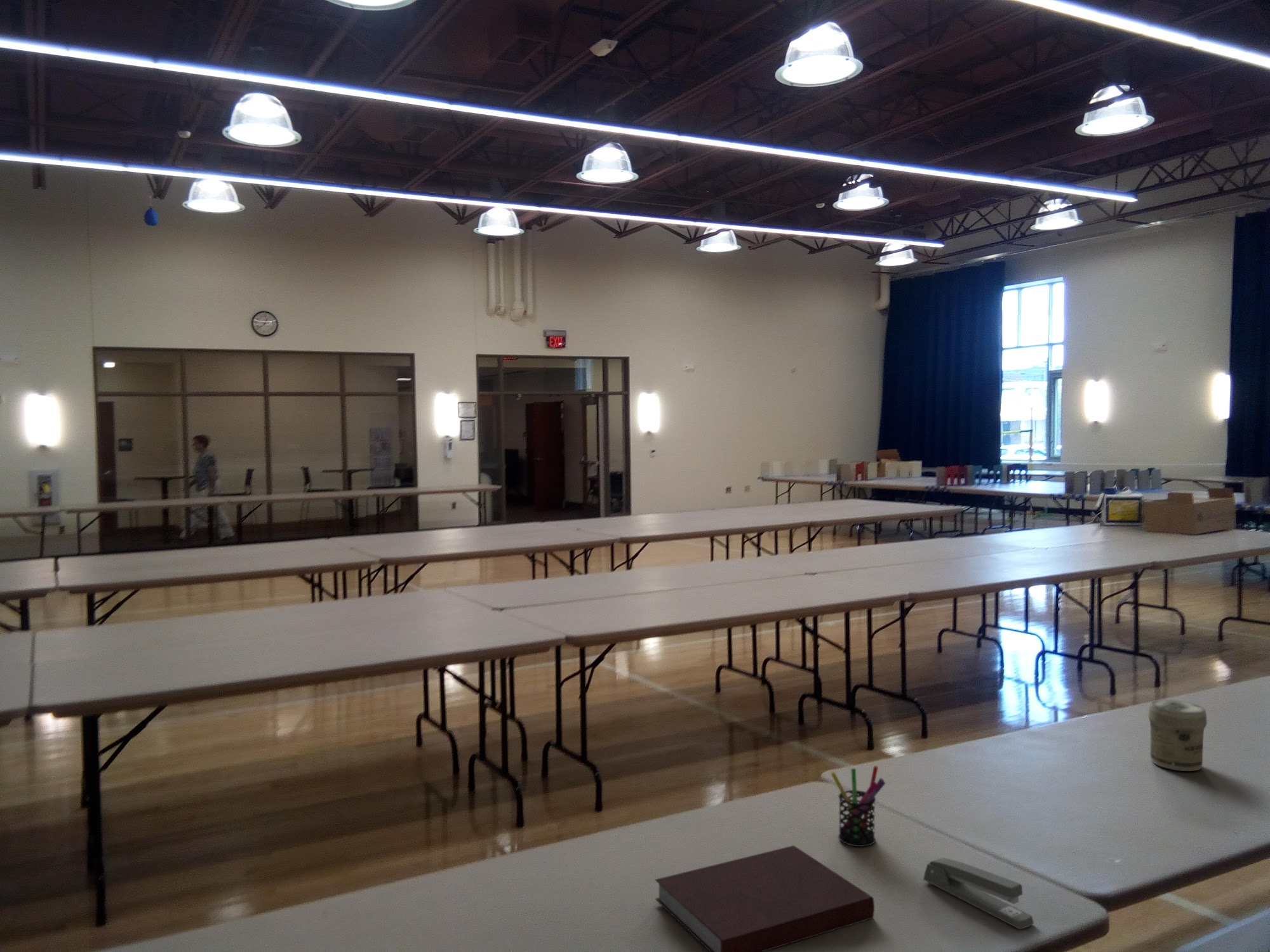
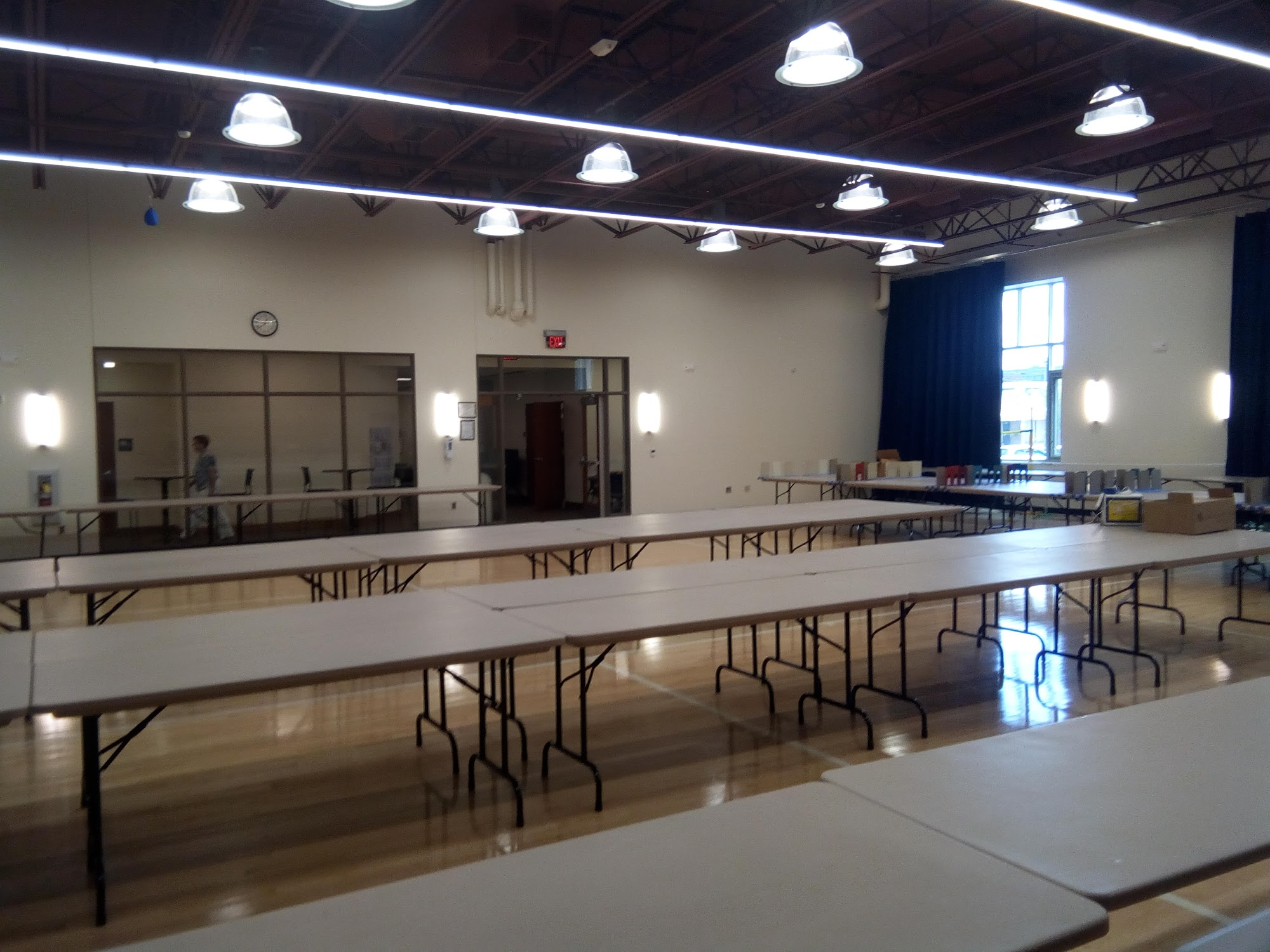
- stapler [923,857,1034,930]
- notebook [655,845,875,952]
- jar [1148,699,1208,772]
- pen holder [830,765,886,847]
